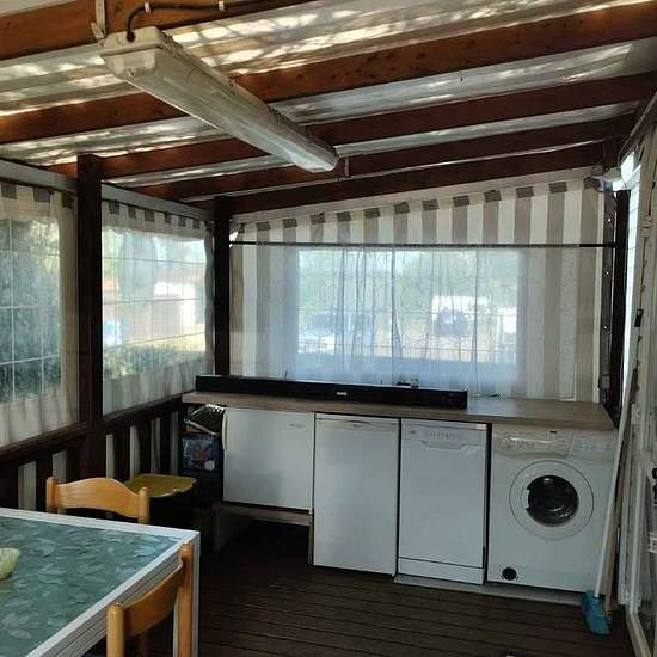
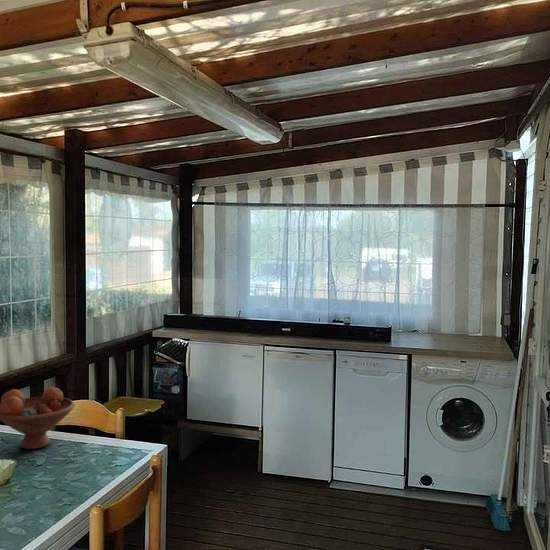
+ fruit bowl [0,387,76,450]
